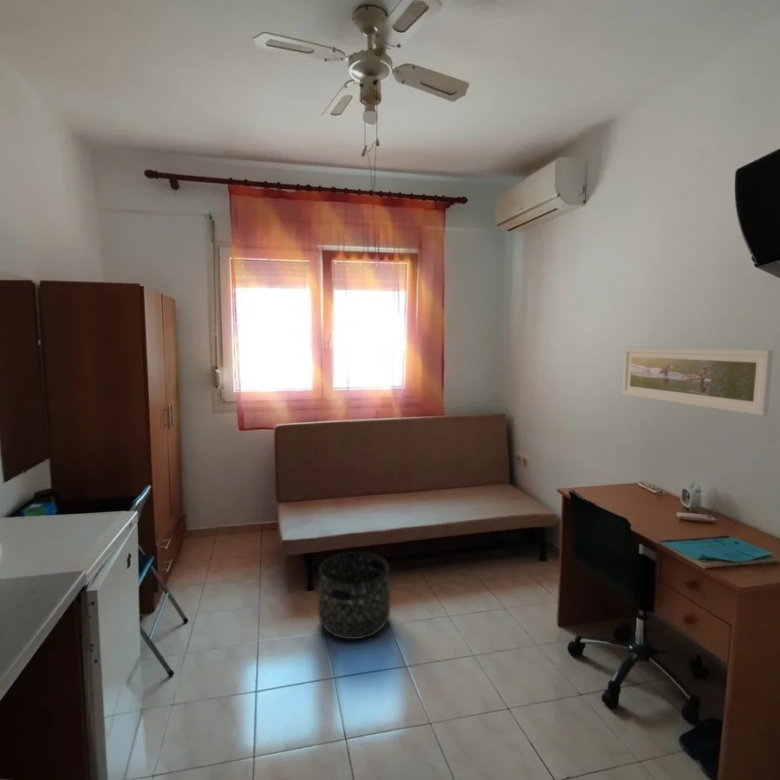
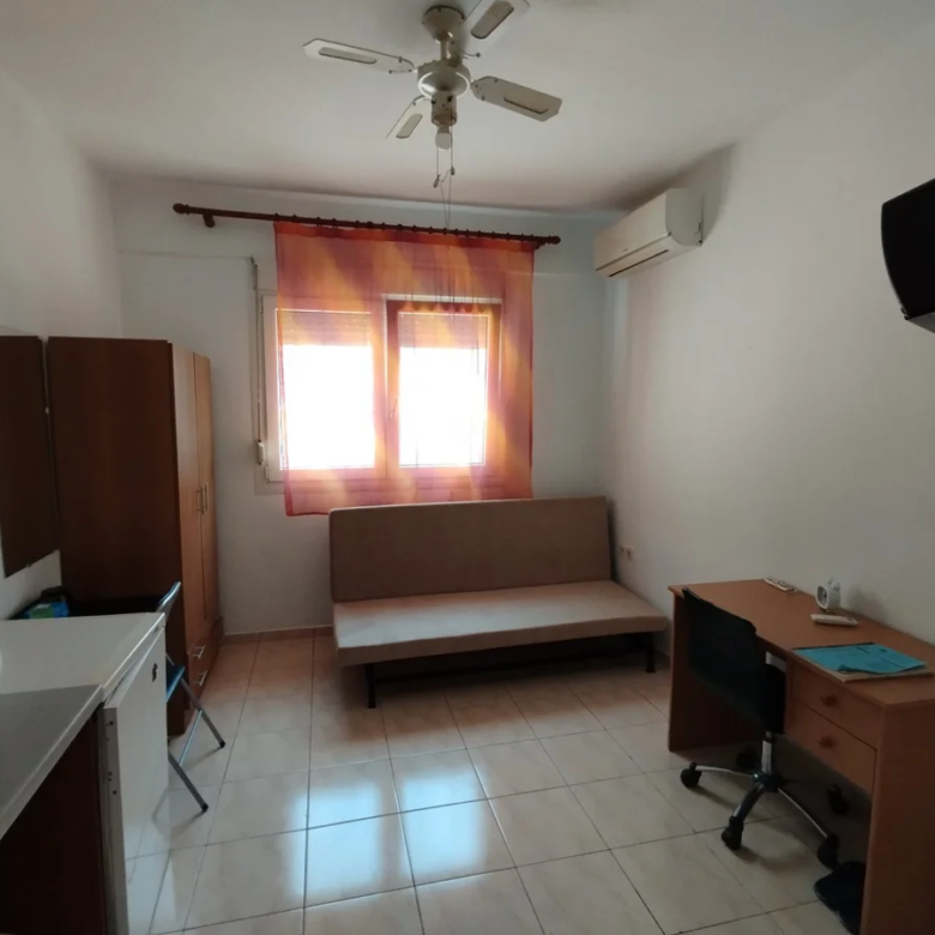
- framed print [621,346,774,417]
- basket [318,551,391,641]
